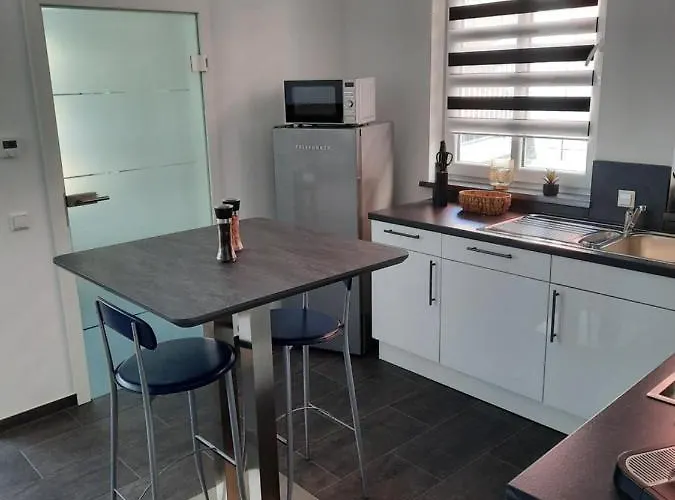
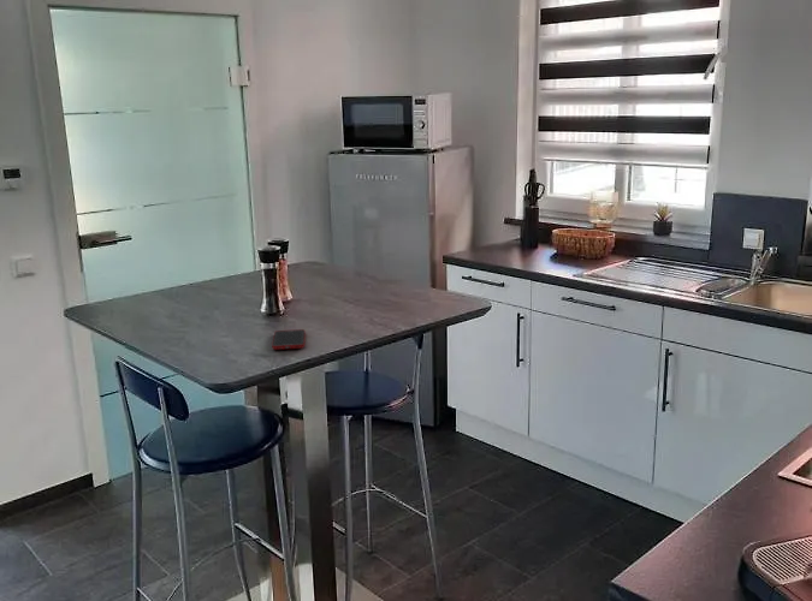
+ cell phone [271,328,307,351]
